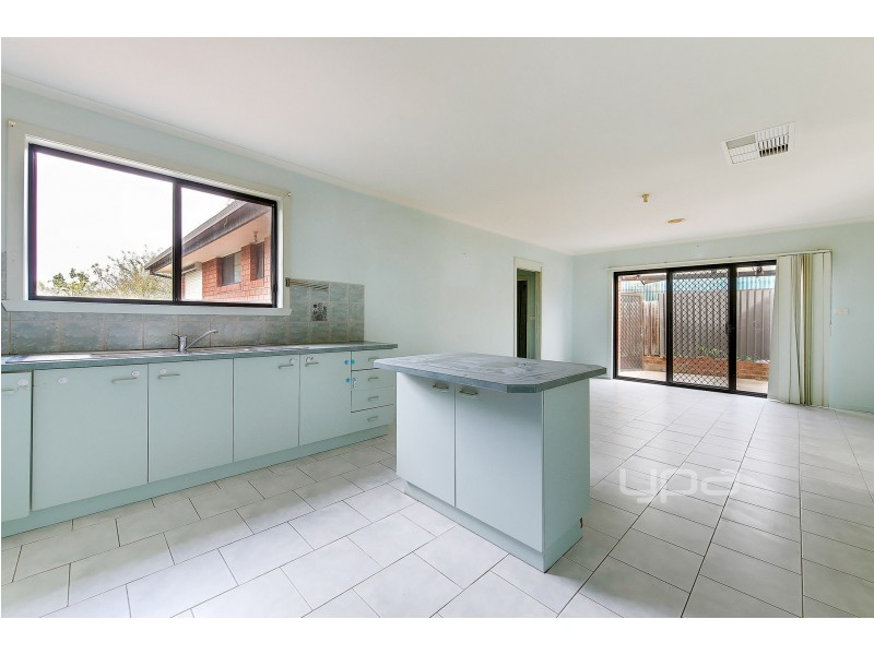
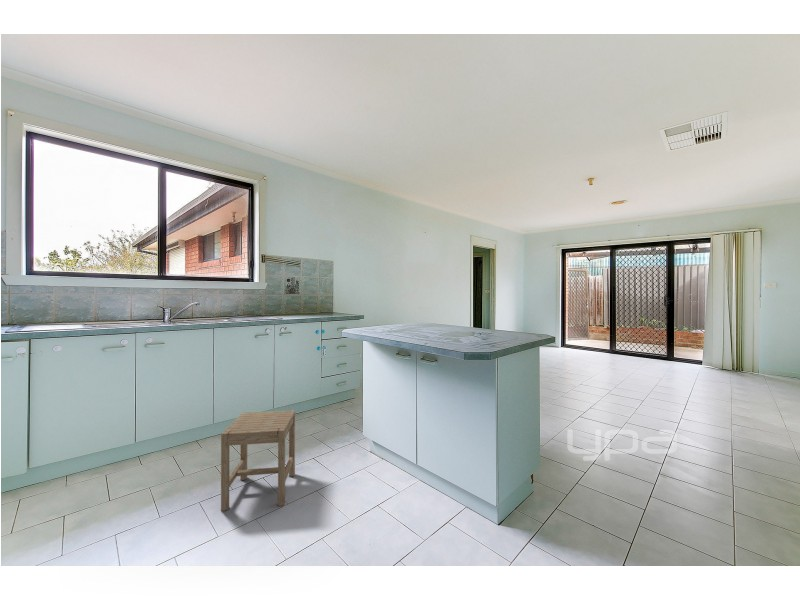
+ stool [220,409,296,512]
